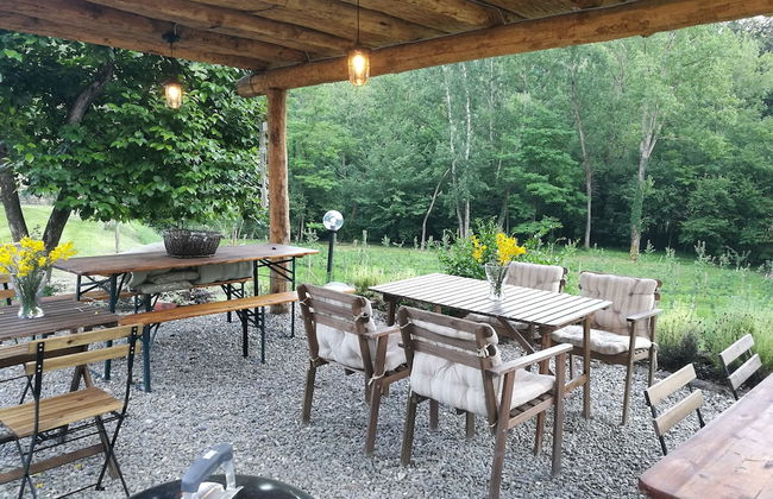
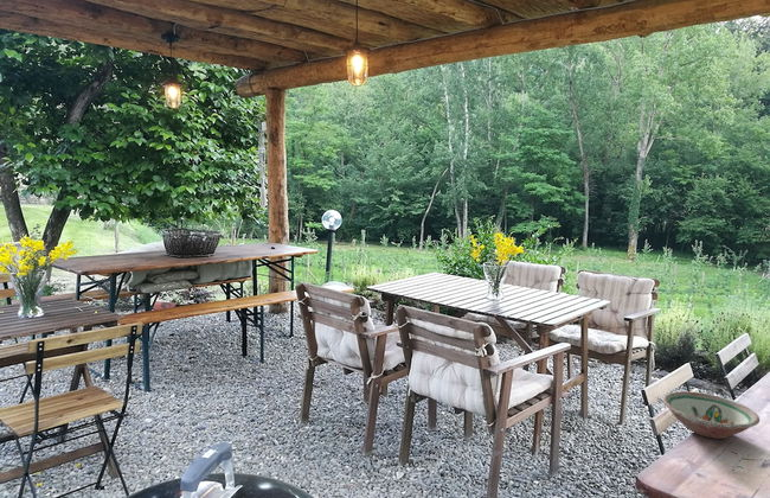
+ bowl [661,390,761,440]
